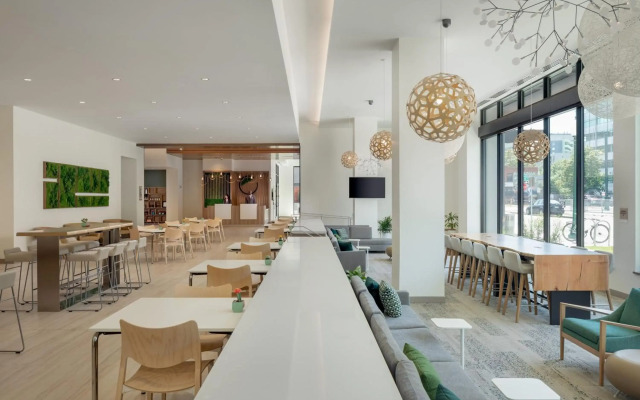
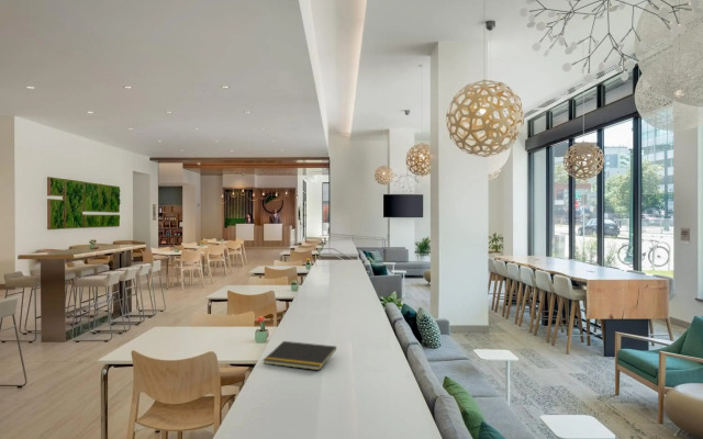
+ notepad [261,340,337,371]
